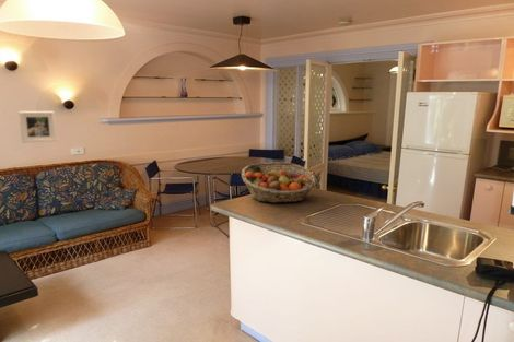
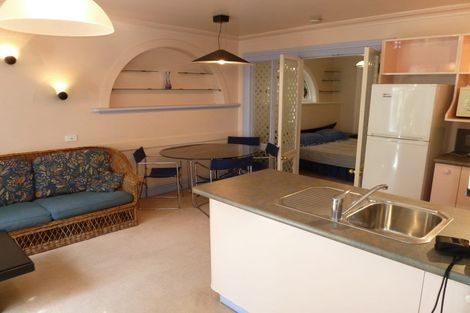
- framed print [17,110,58,144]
- fruit basket [241,161,317,204]
